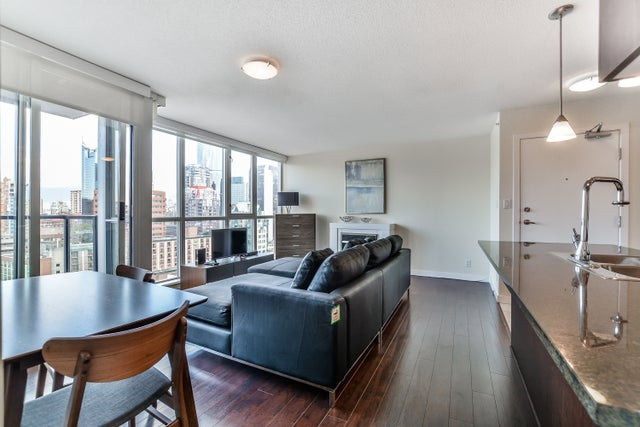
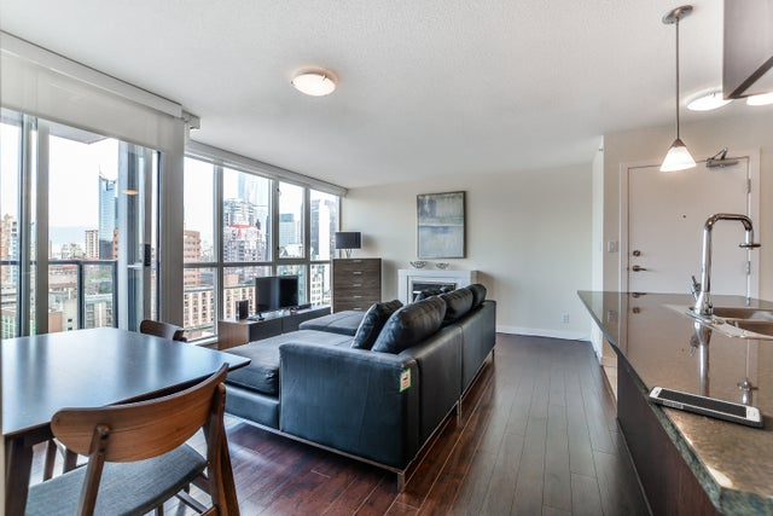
+ cell phone [646,385,765,429]
